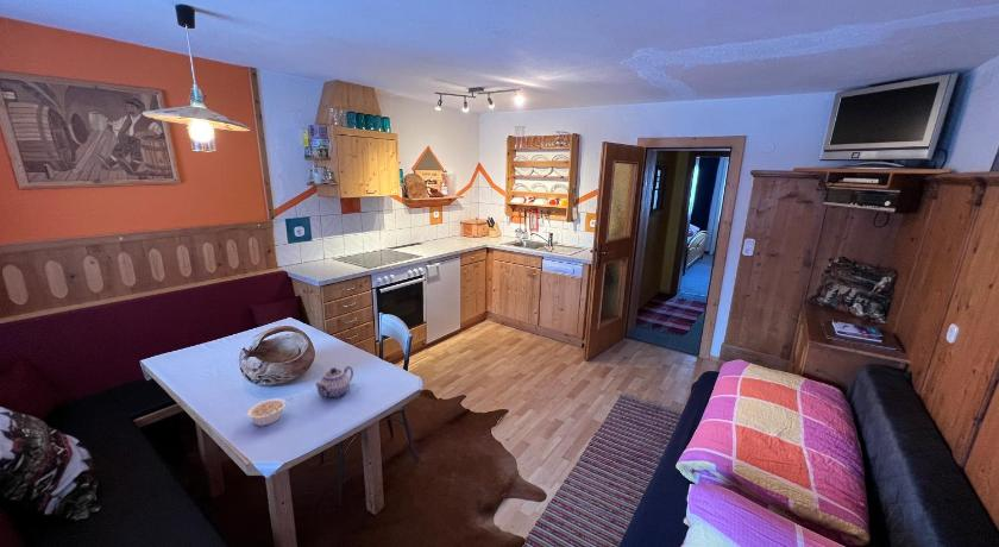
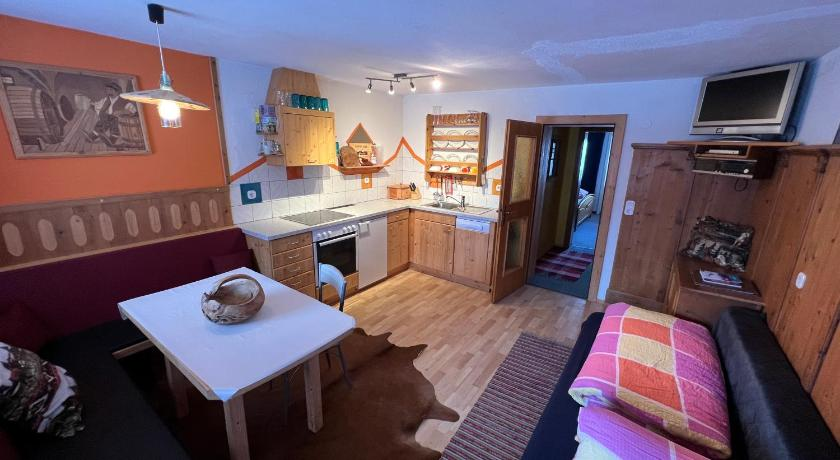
- legume [246,397,294,427]
- teapot [314,365,354,398]
